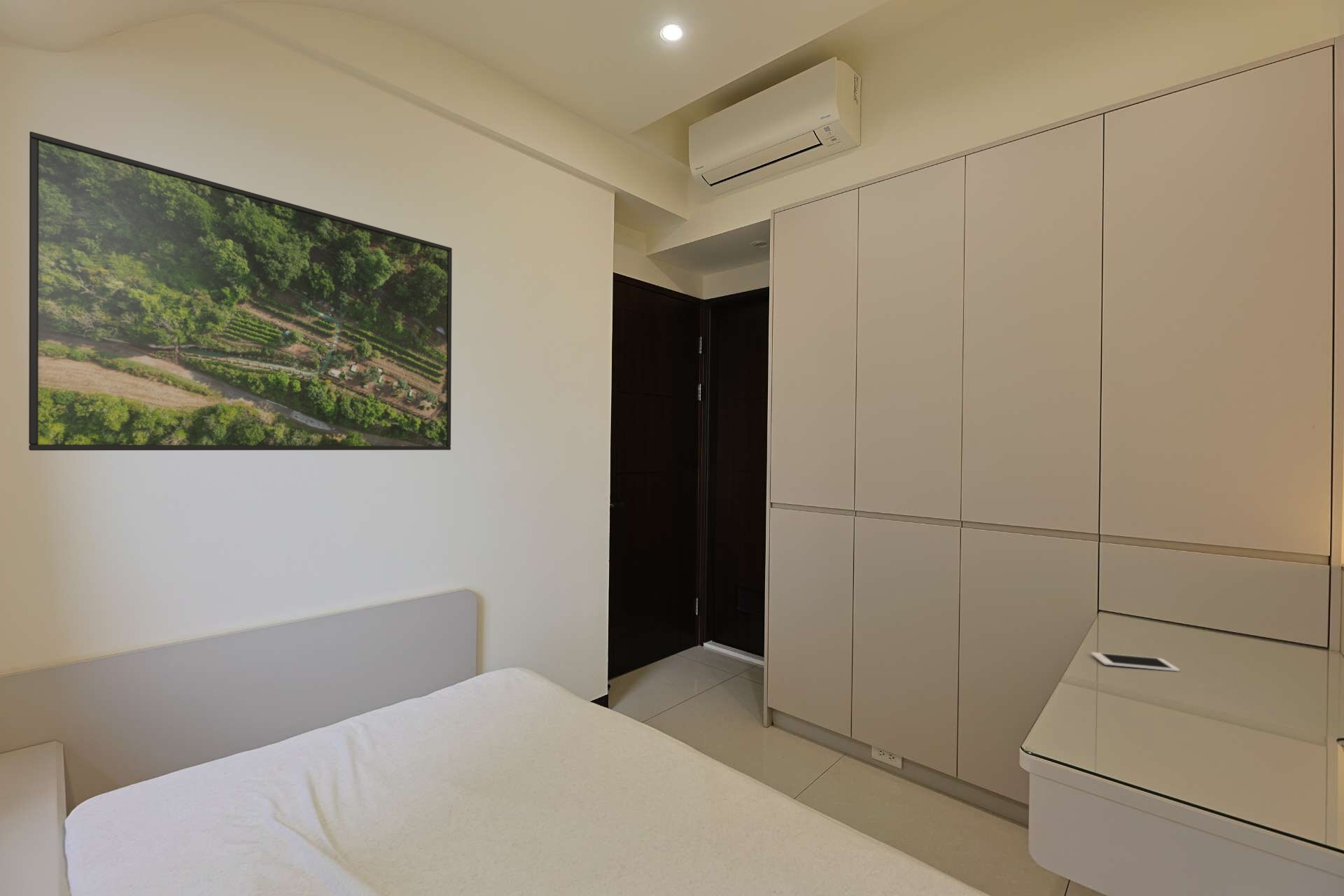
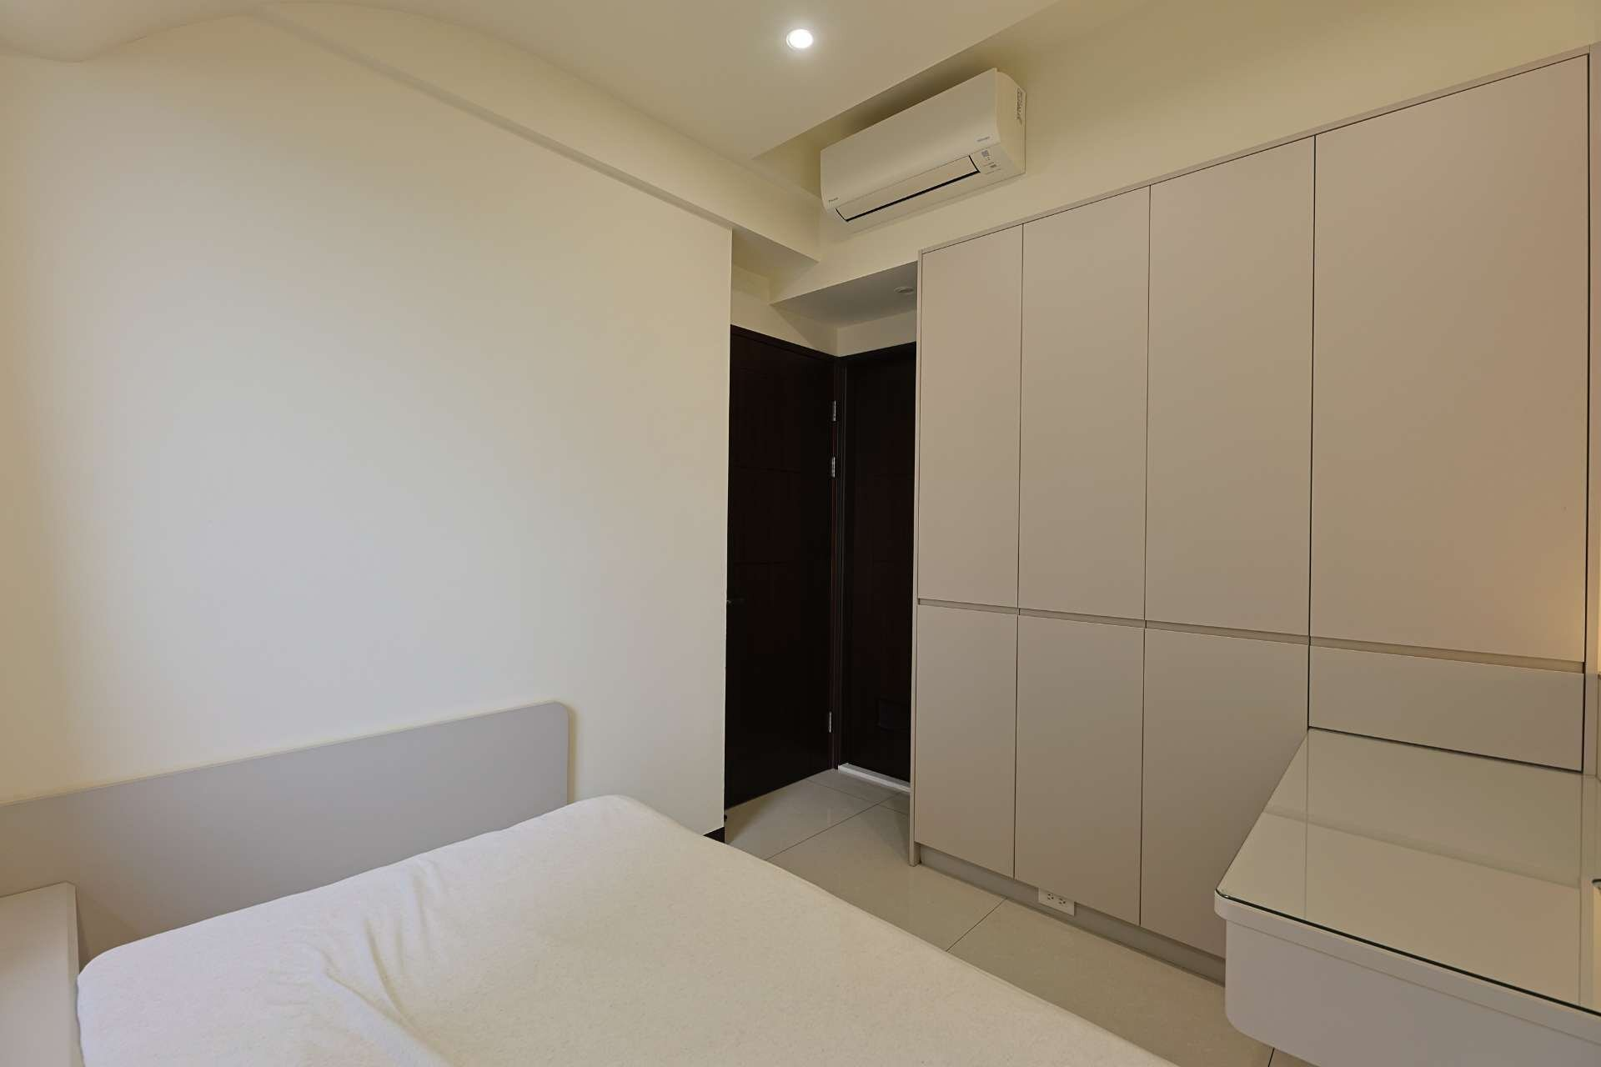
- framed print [28,131,453,451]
- cell phone [1091,652,1180,673]
